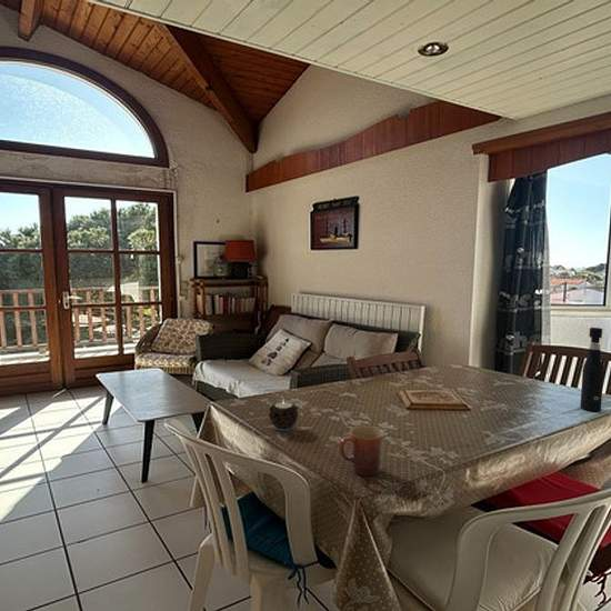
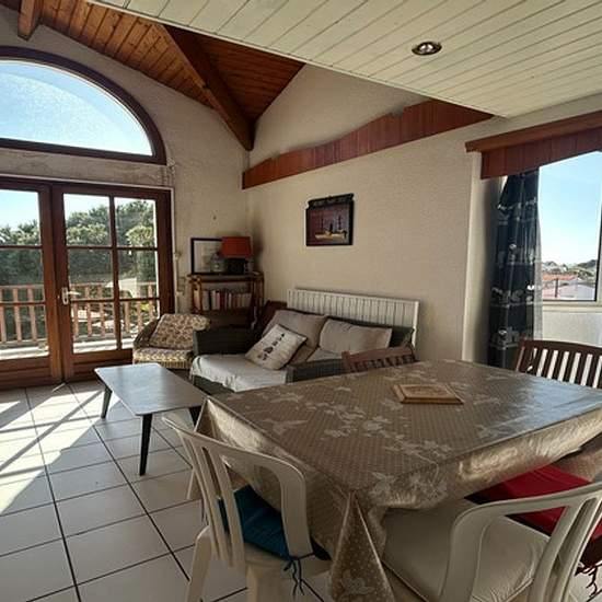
- pepper grinder [579,327,604,412]
- candle [268,401,299,432]
- mug [338,424,385,477]
